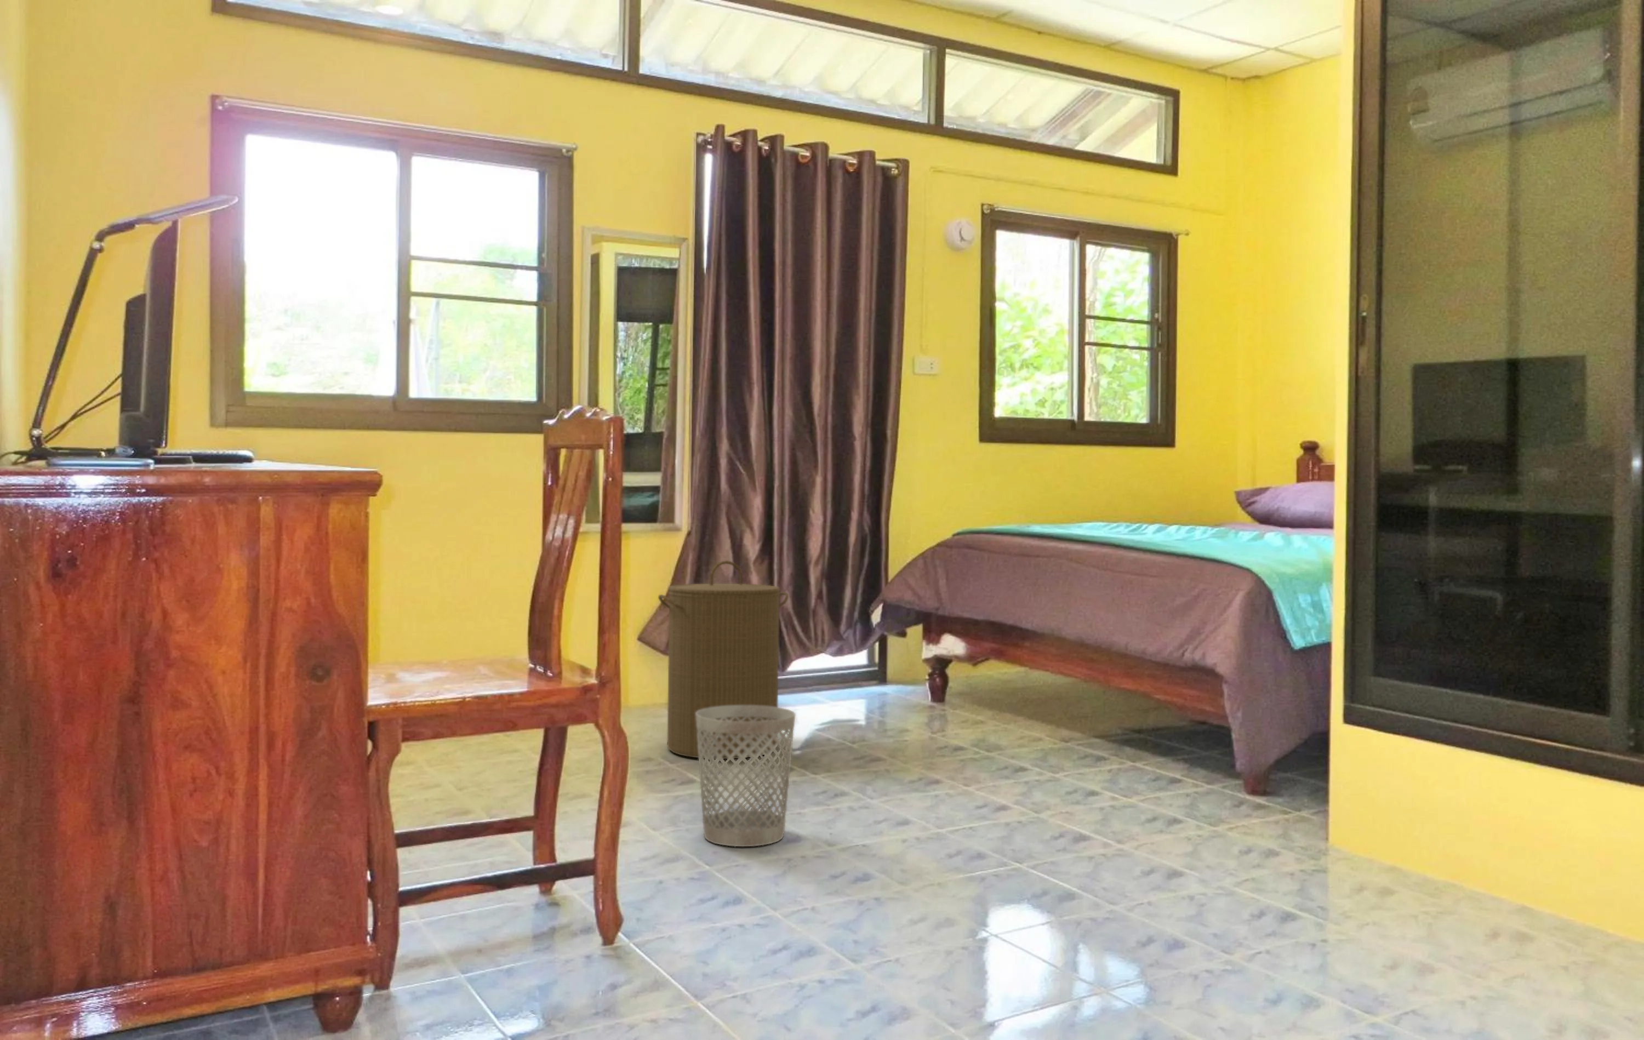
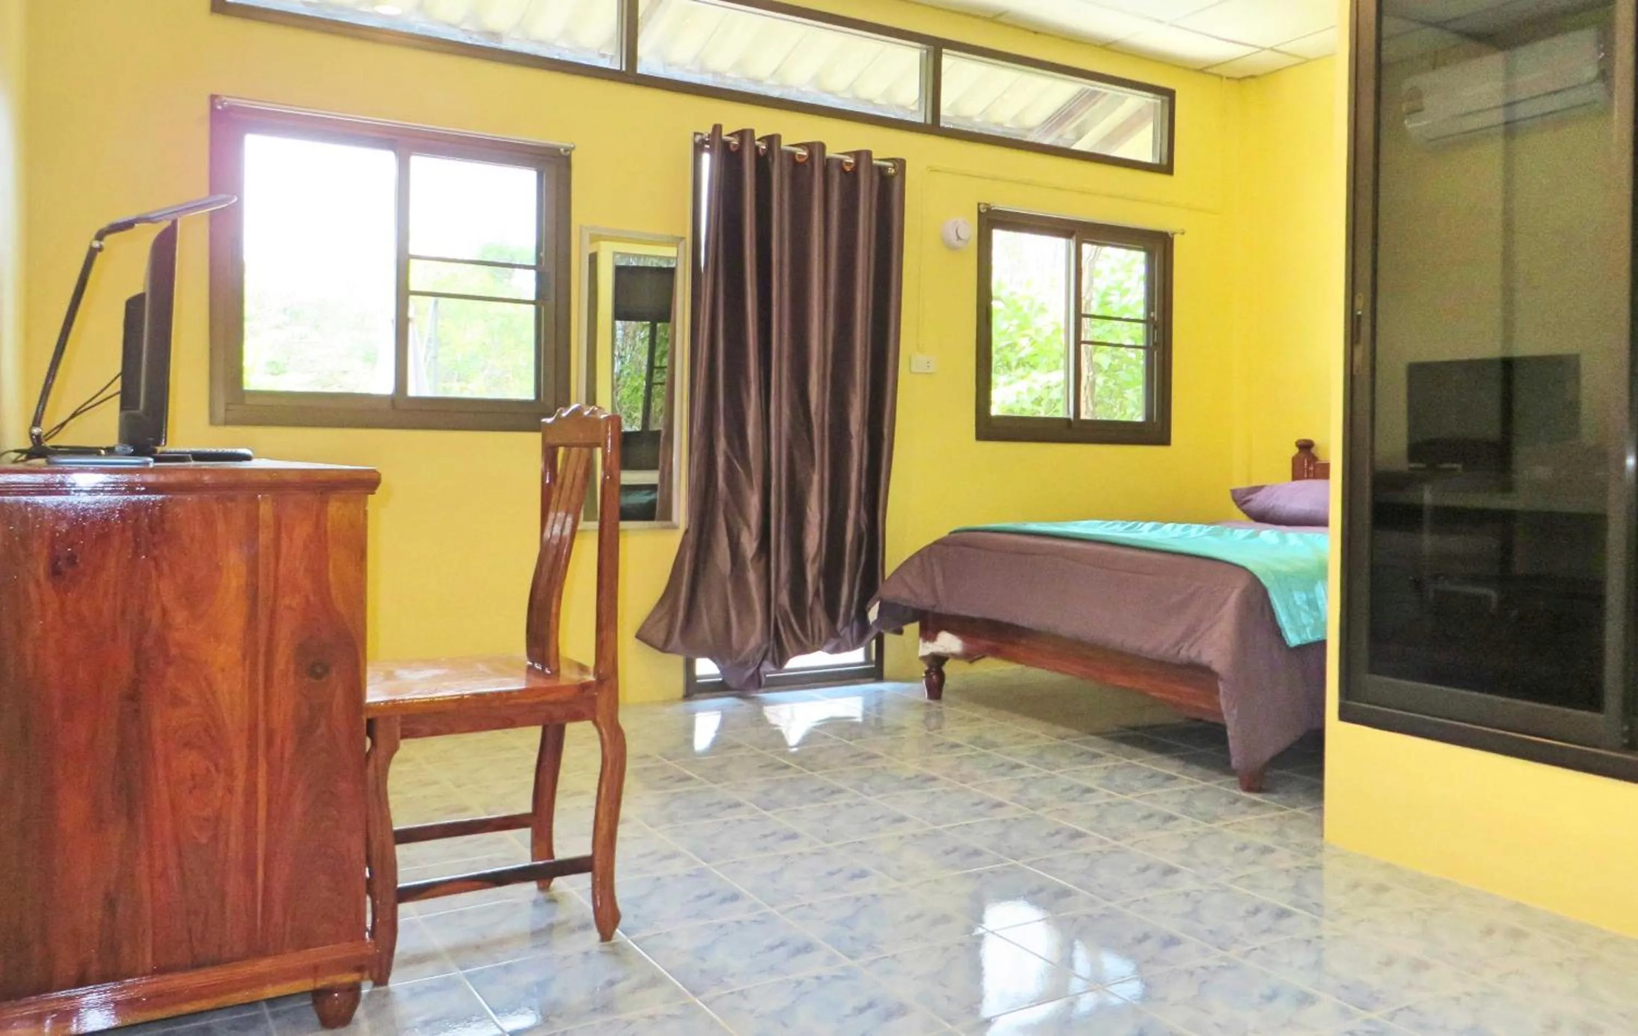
- laundry hamper [658,560,790,760]
- wastebasket [696,706,797,847]
